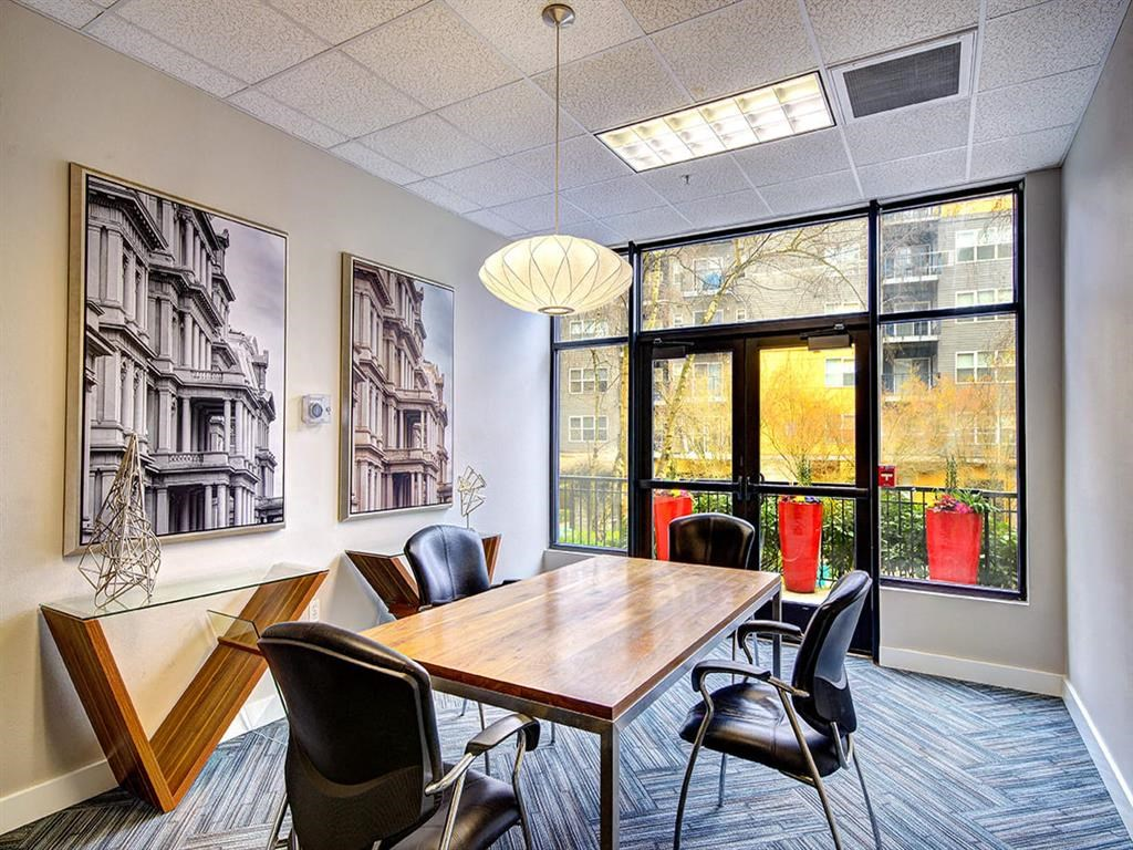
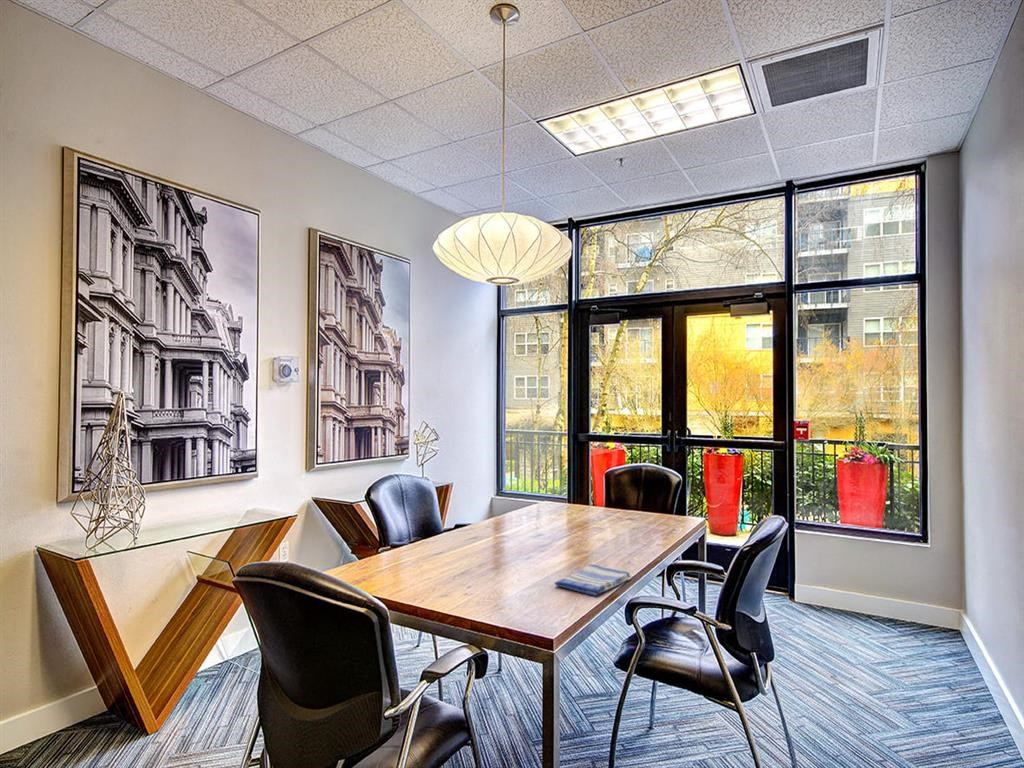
+ dish towel [554,563,632,597]
